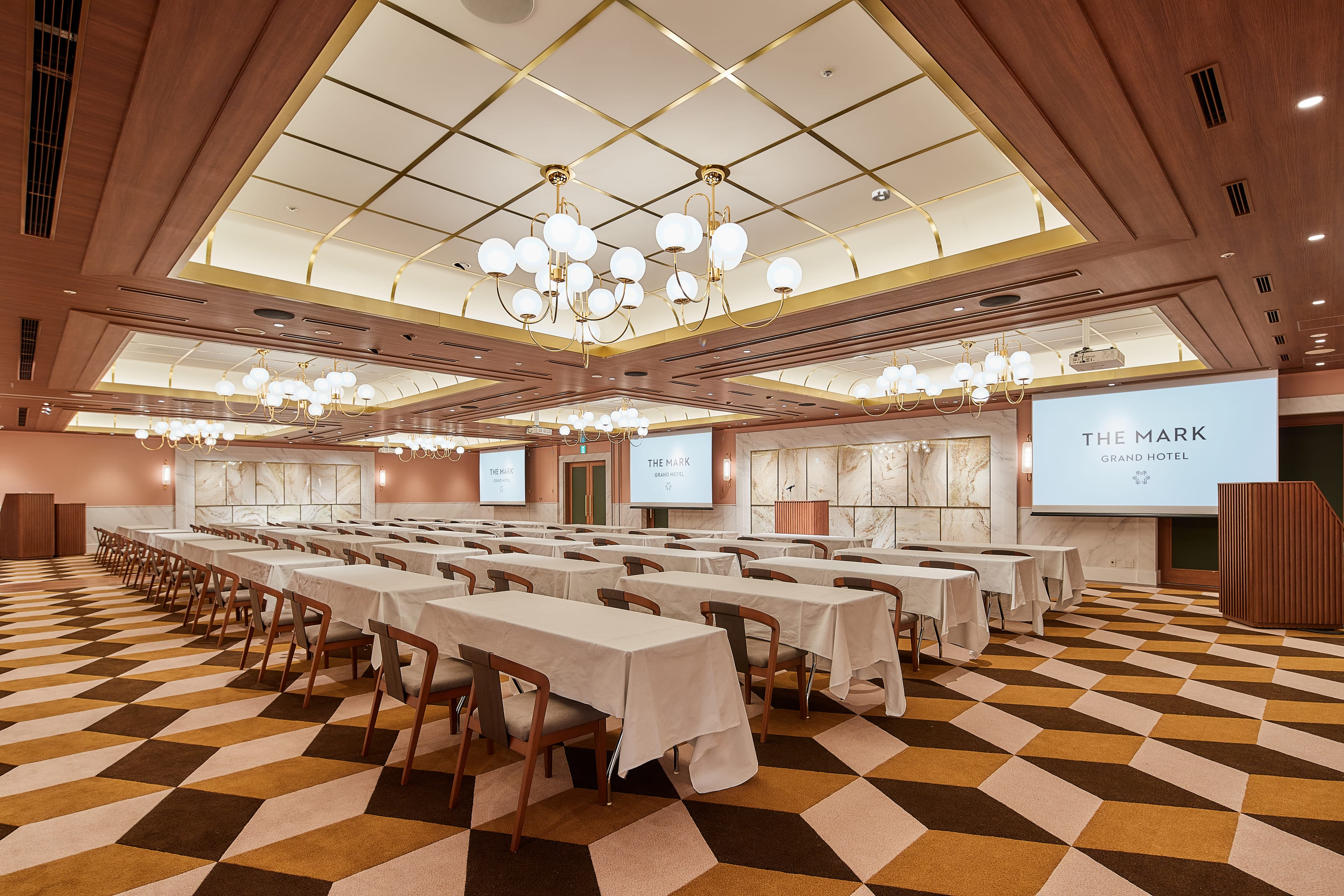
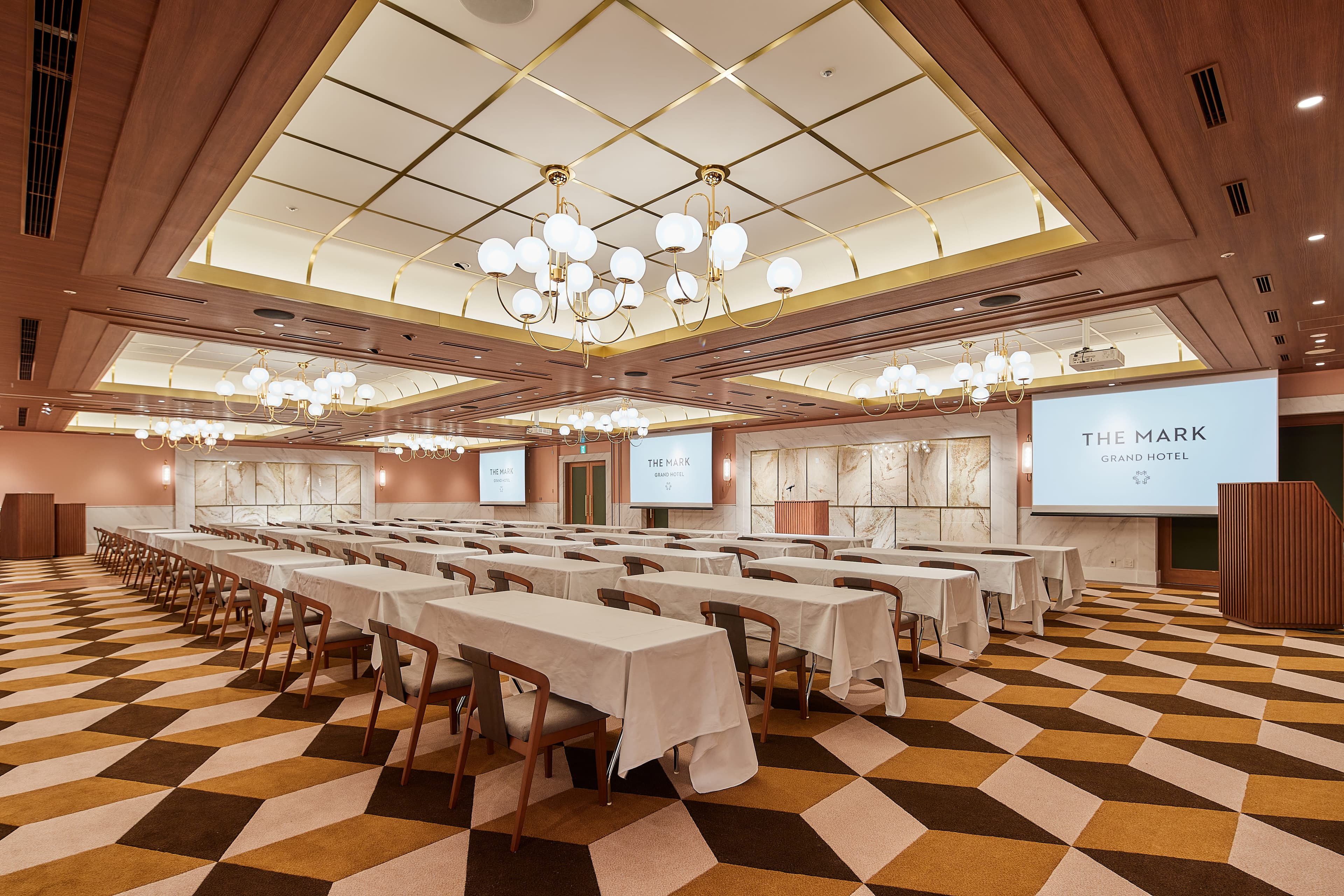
- smoke detector [872,188,890,202]
